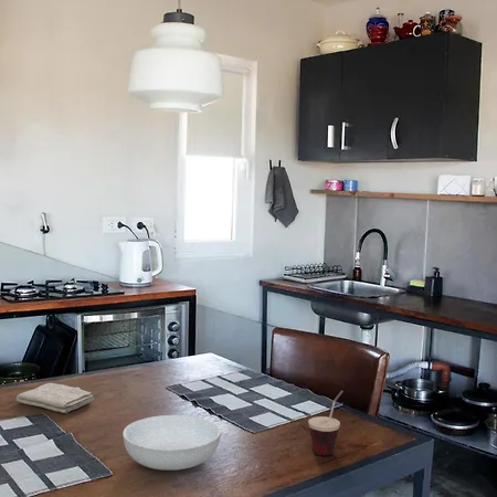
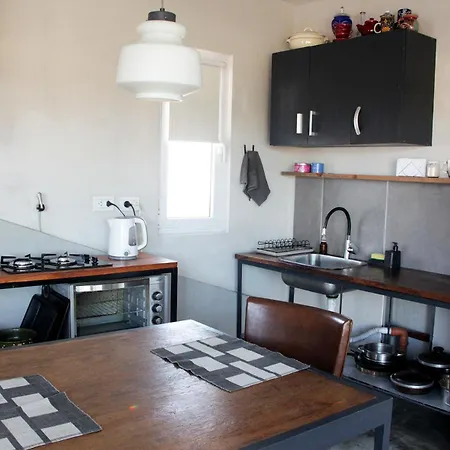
- cup [307,390,343,456]
- washcloth [15,382,95,414]
- serving bowl [121,414,222,472]
